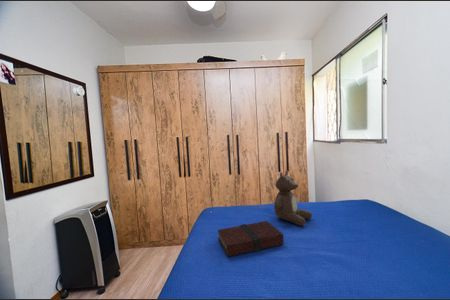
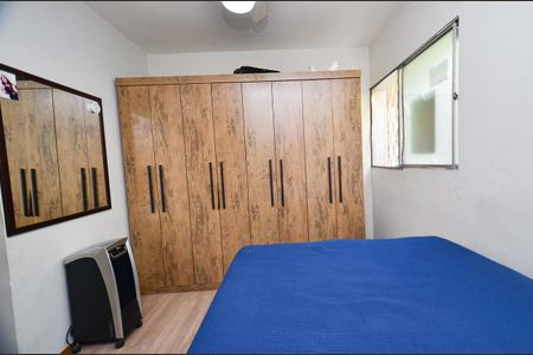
- book [217,220,284,258]
- teddy bear [273,169,313,227]
